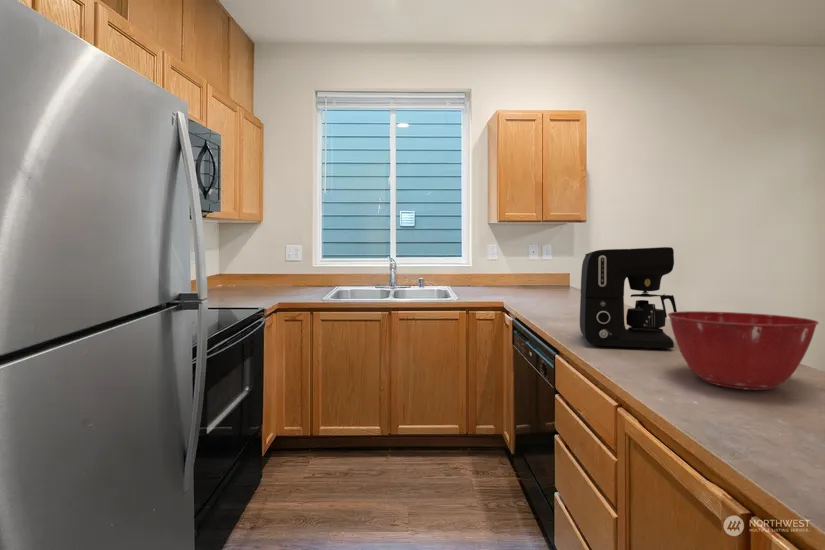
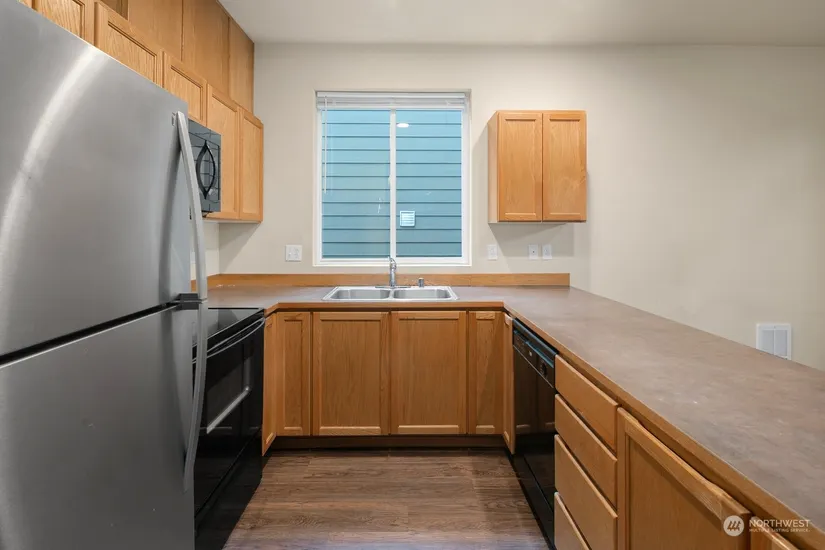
- coffee maker [579,246,678,349]
- mixing bowl [667,310,820,391]
